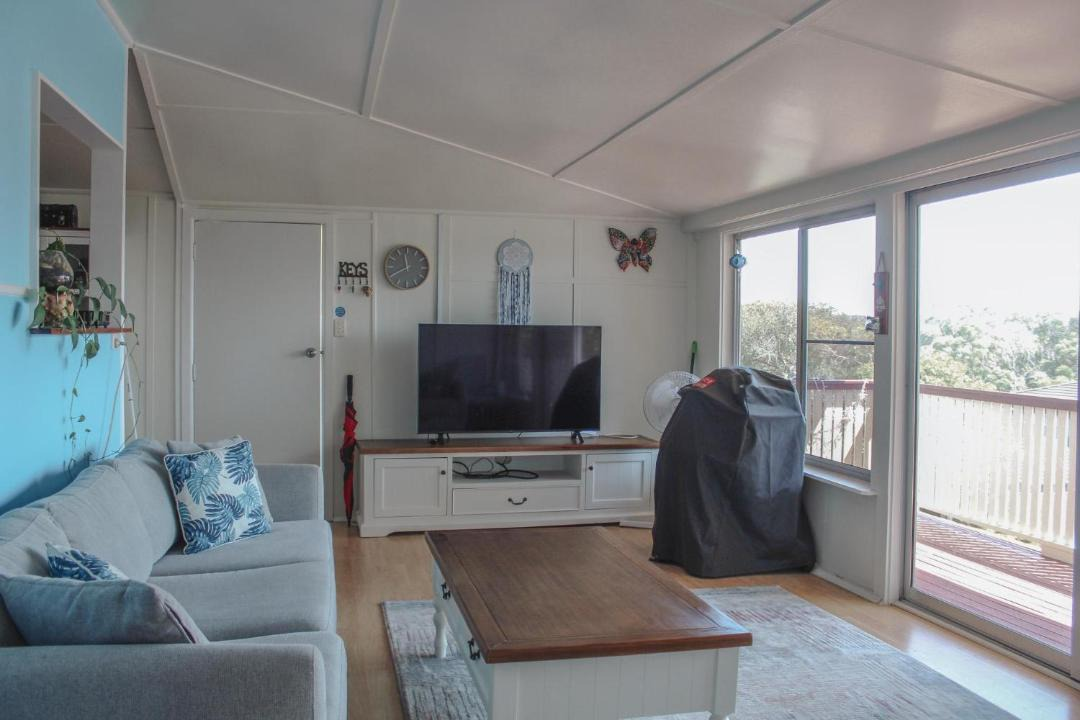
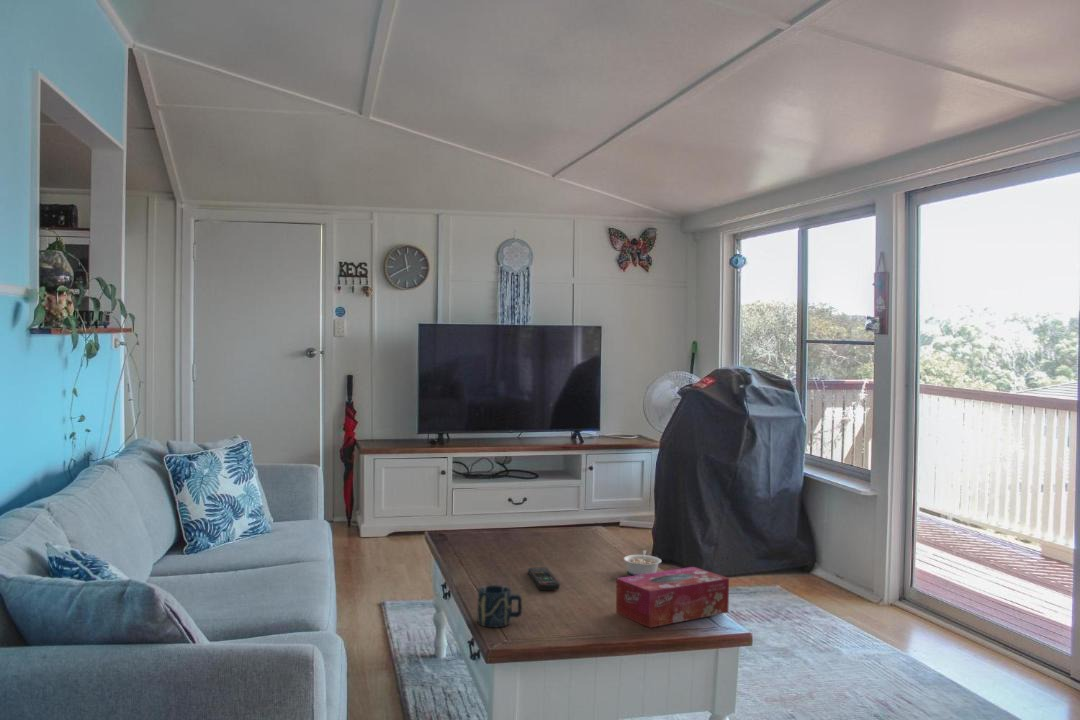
+ legume [623,549,662,576]
+ remote control [527,566,561,591]
+ cup [477,584,523,628]
+ tissue box [615,566,730,629]
